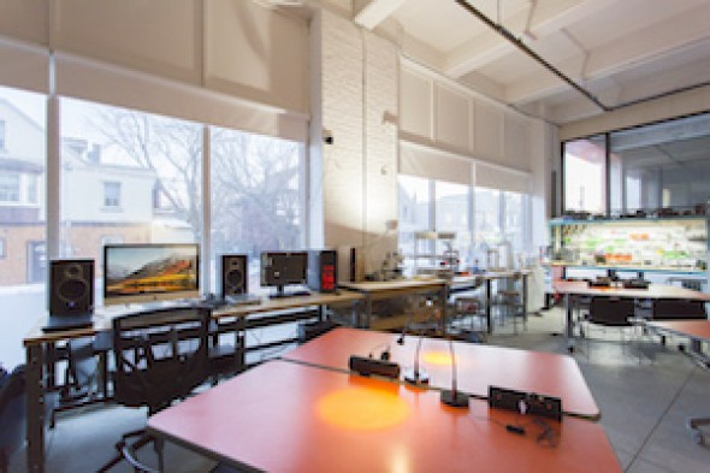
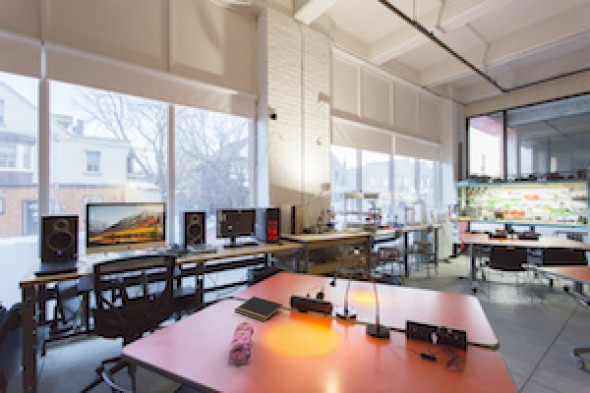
+ notepad [233,295,284,322]
+ pencil case [228,321,255,365]
